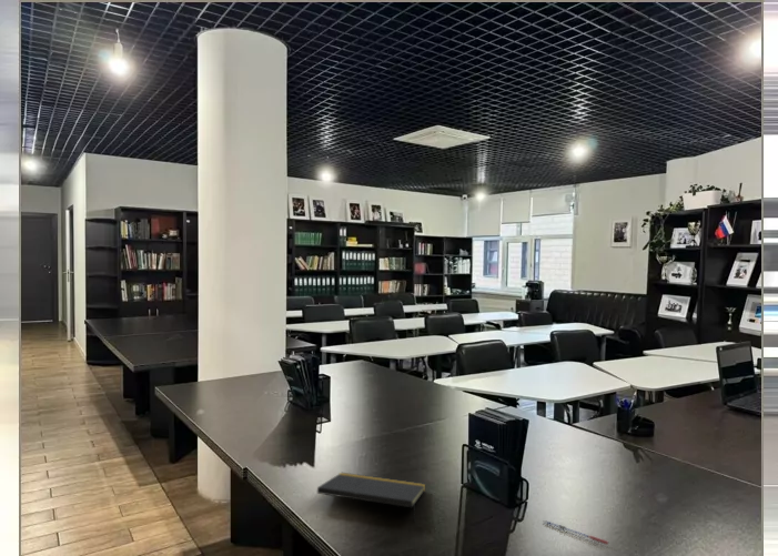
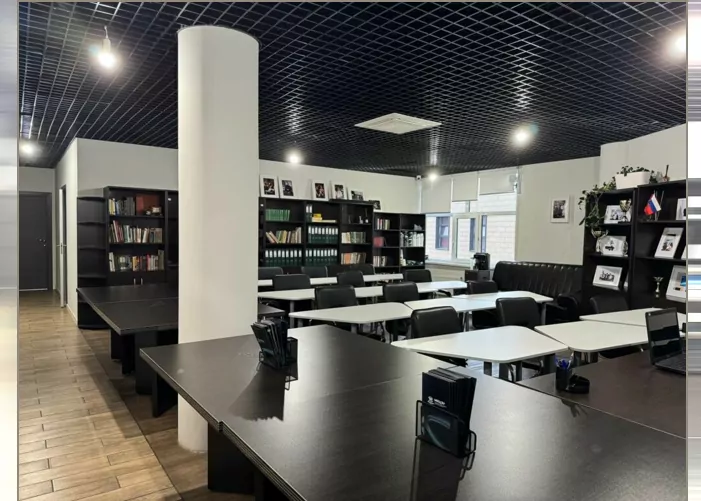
- pen [542,519,609,546]
- notepad [316,472,427,522]
